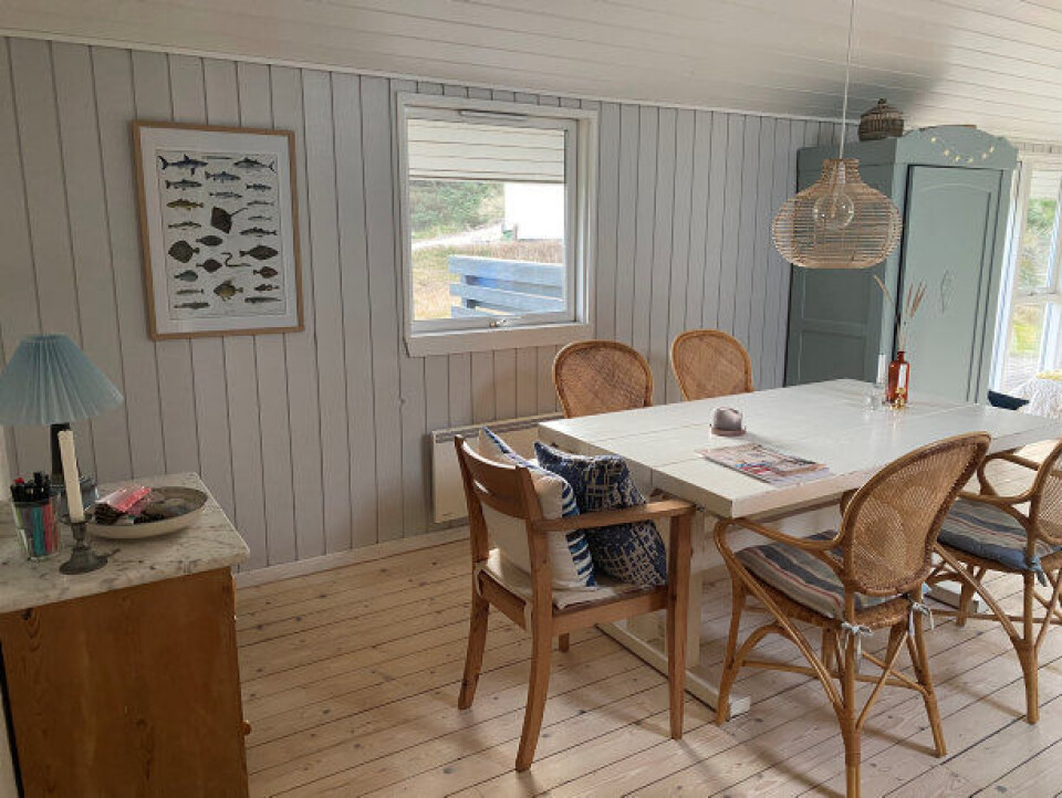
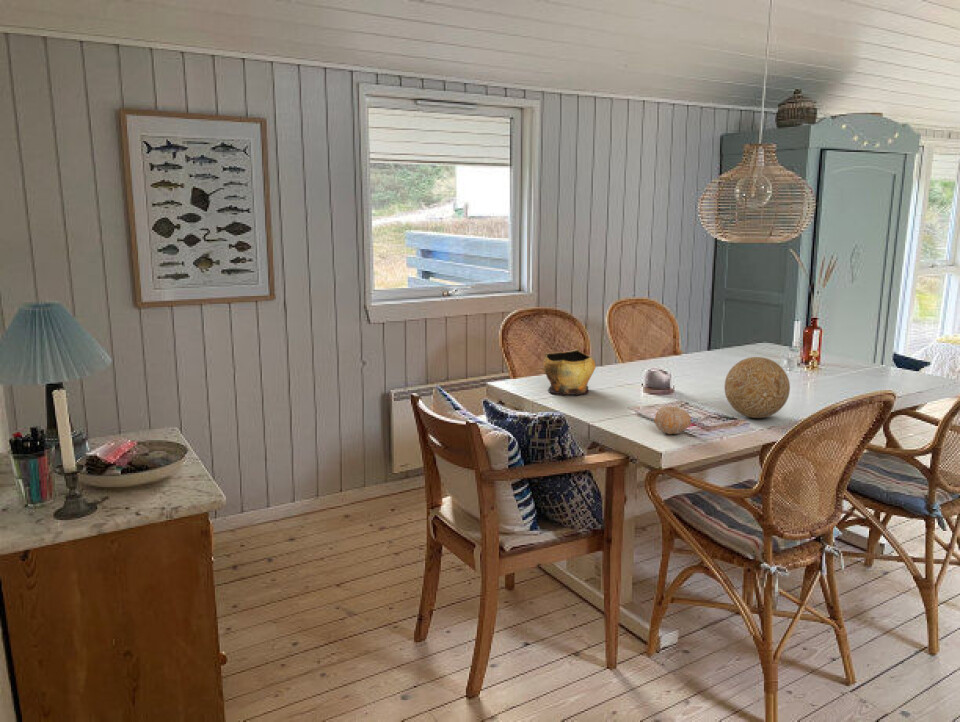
+ decorative bowl [542,349,596,396]
+ fruit [653,405,692,435]
+ decorative ball [723,356,791,419]
